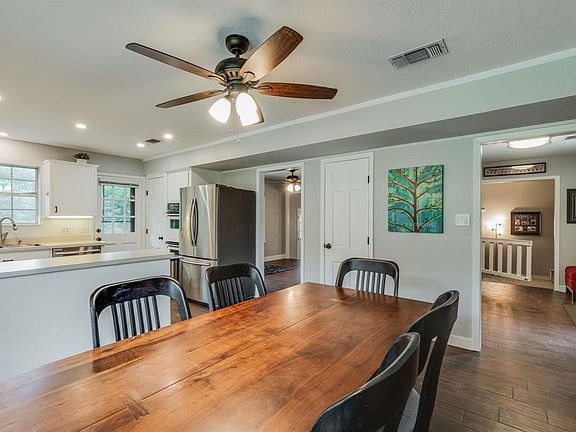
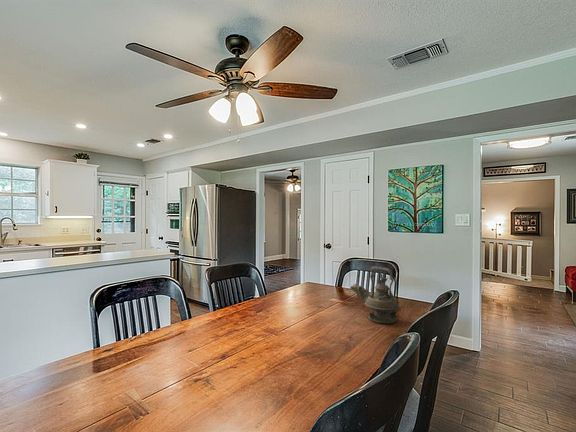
+ teapot [350,265,400,325]
